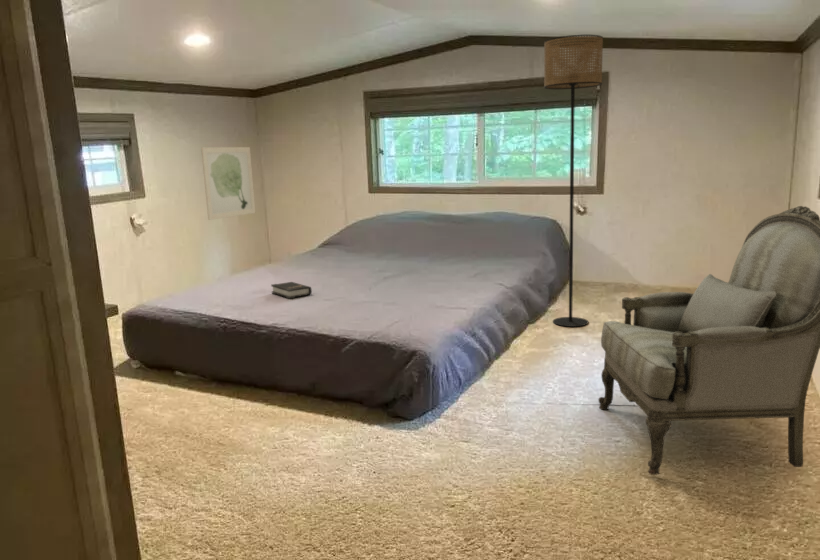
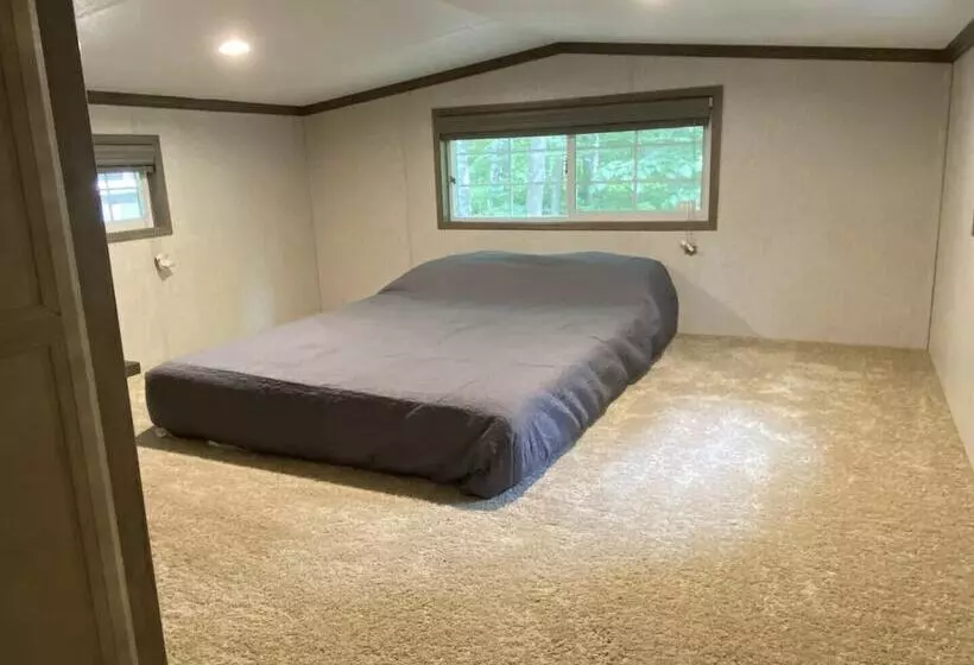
- armchair [597,205,820,476]
- wall art [200,146,256,221]
- hardback book [270,281,313,300]
- floor lamp [543,34,604,328]
